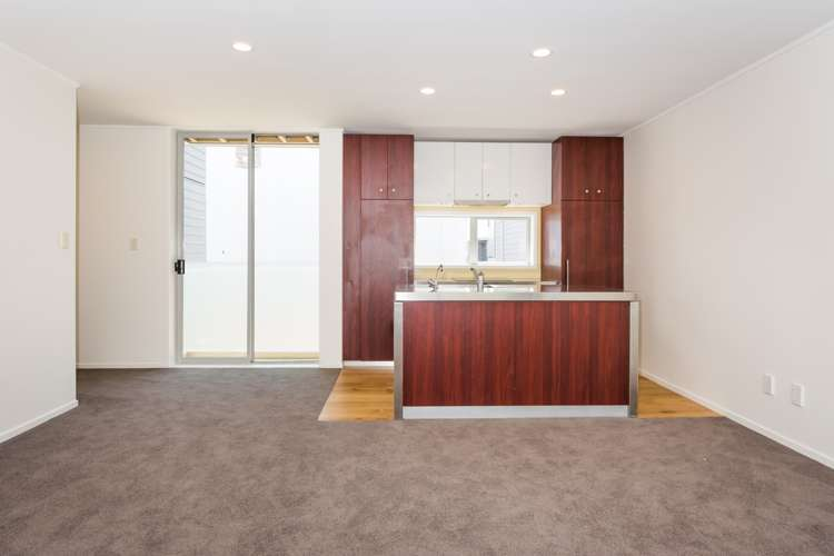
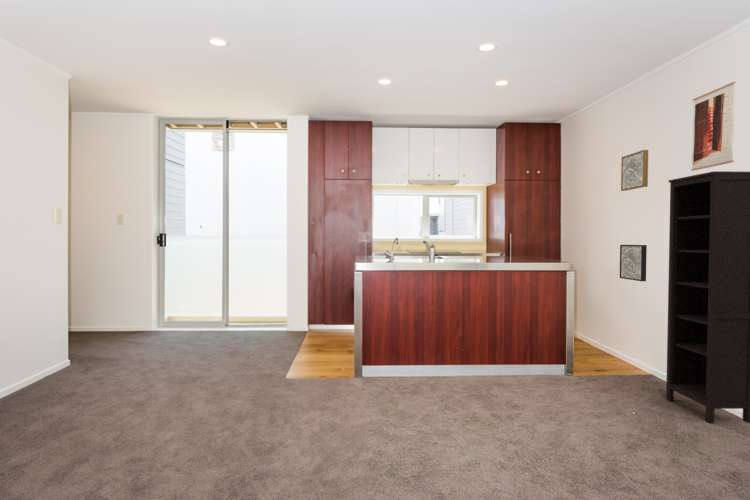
+ bookcase [665,170,750,424]
+ wall art [619,244,648,282]
+ wall art [690,81,736,172]
+ wall art [620,149,649,192]
